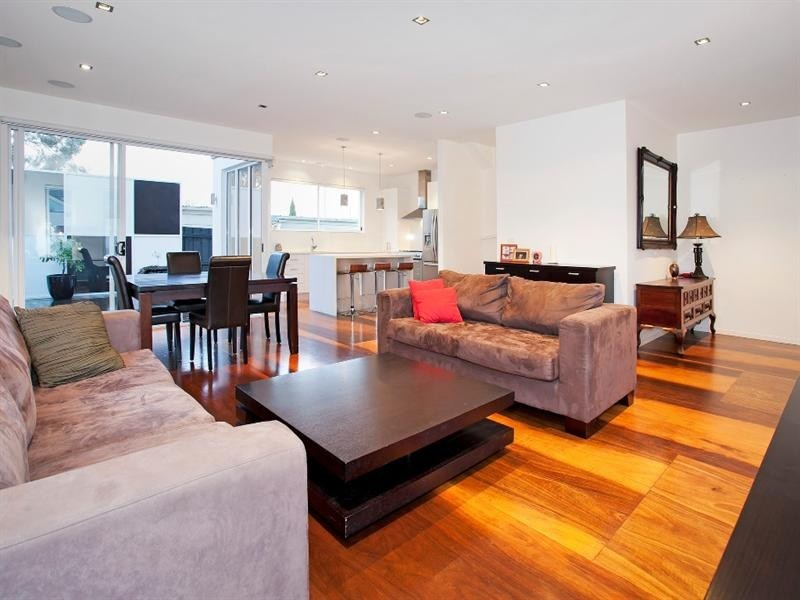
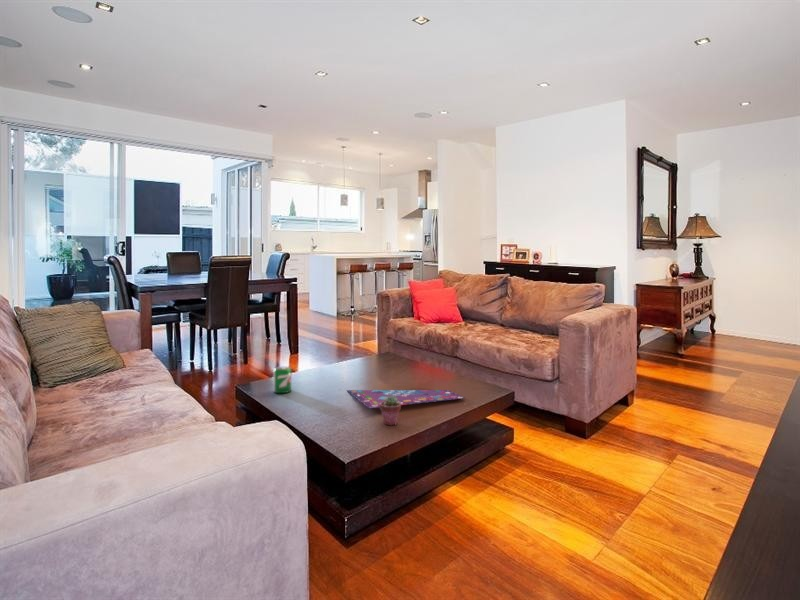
+ gameboard [346,389,466,409]
+ potted succulent [379,396,402,426]
+ can [272,366,292,394]
